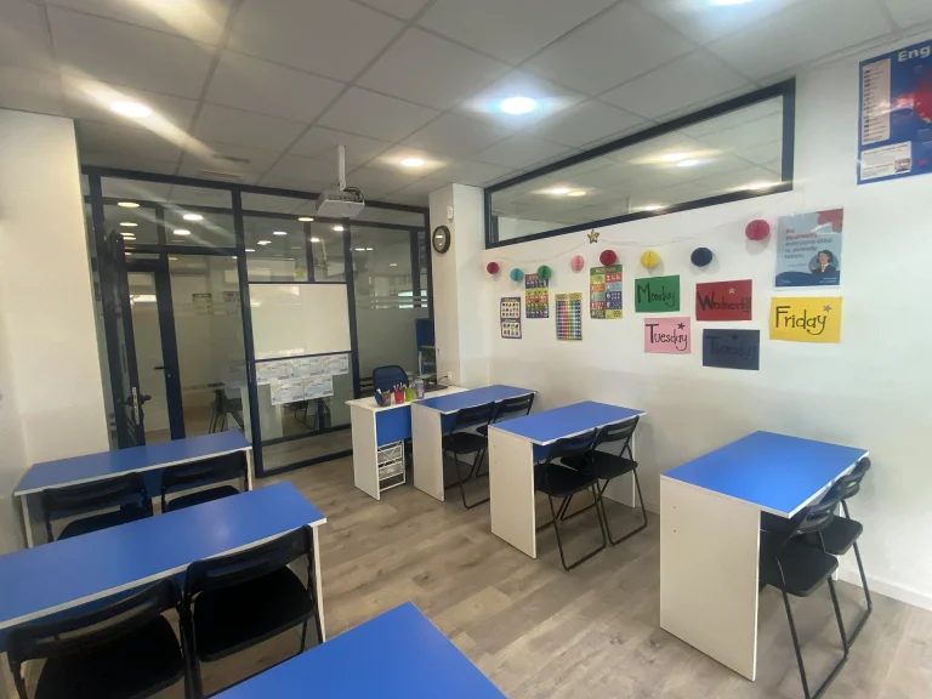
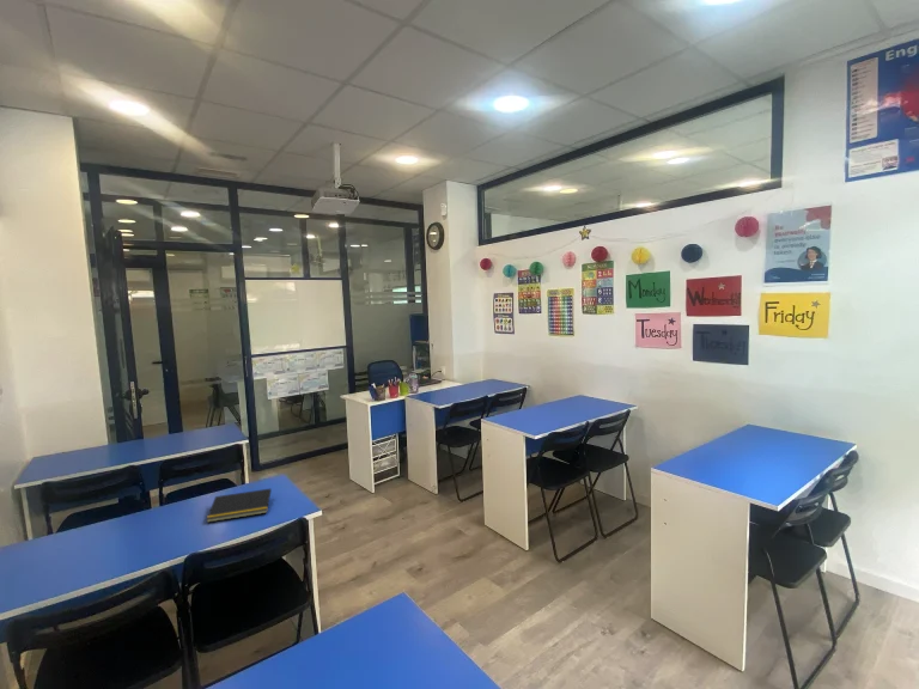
+ notepad [205,488,273,524]
